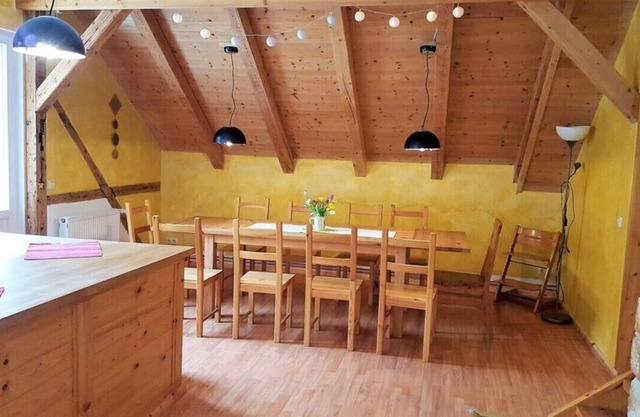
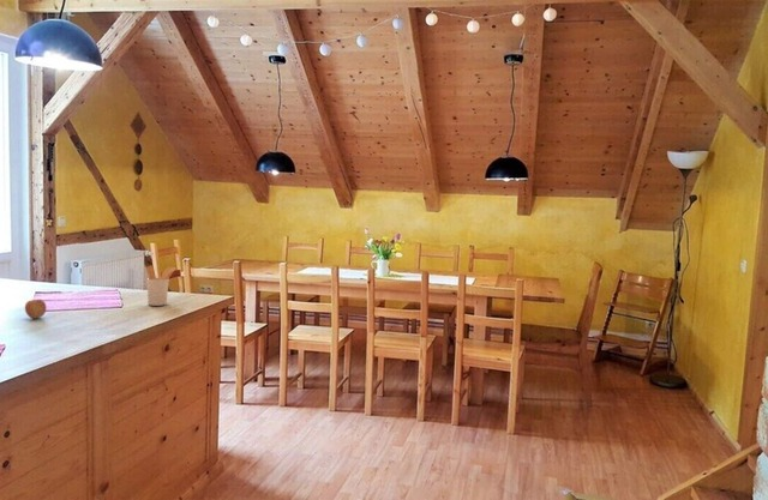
+ utensil holder [145,264,178,307]
+ fruit [24,299,48,320]
